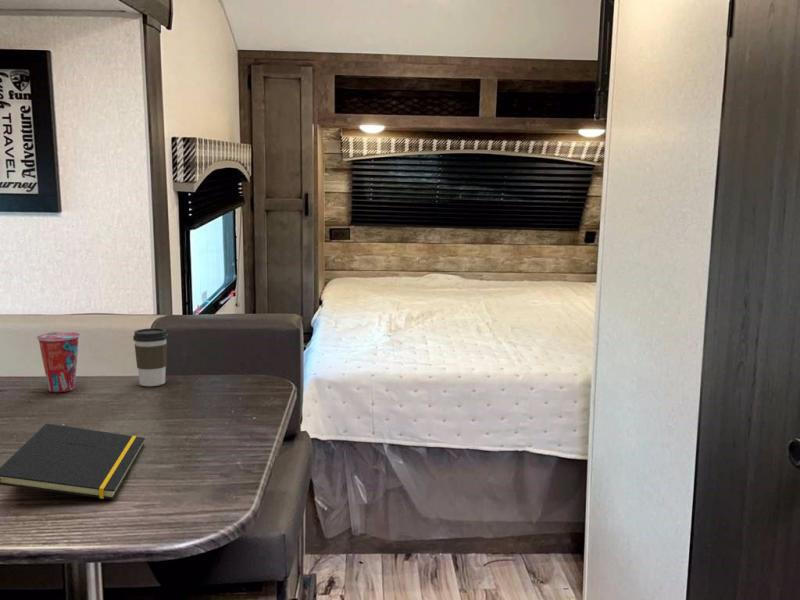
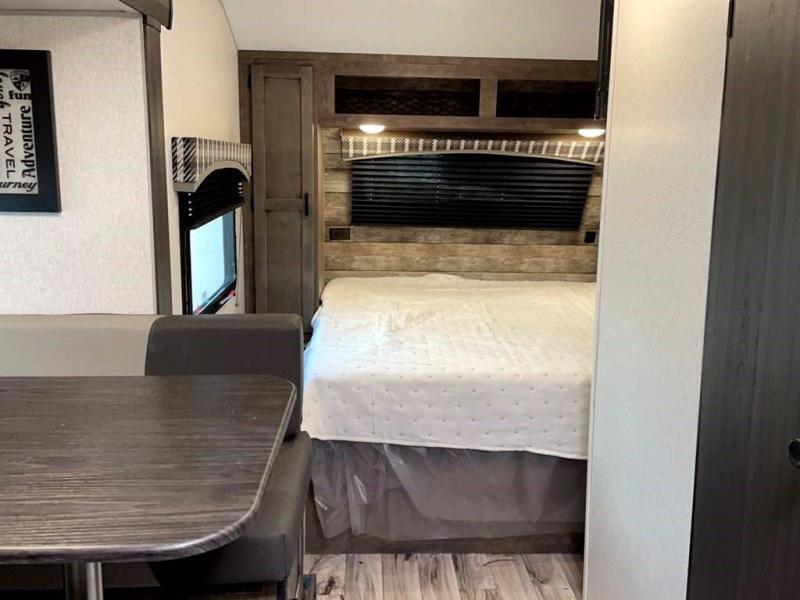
- cup [36,331,81,393]
- coffee cup [132,327,169,387]
- notepad [0,423,146,500]
